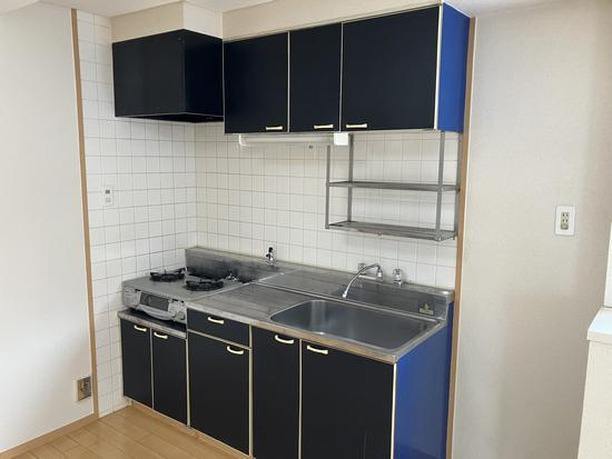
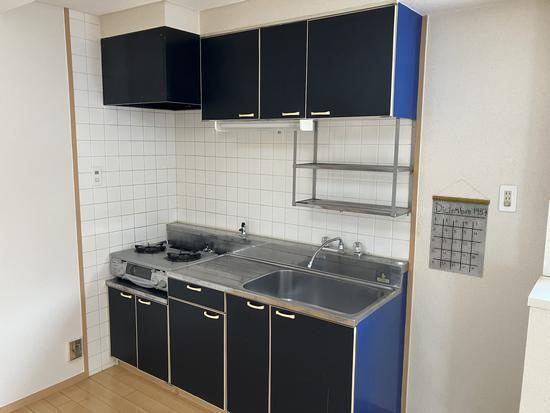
+ calendar [428,178,491,279]
